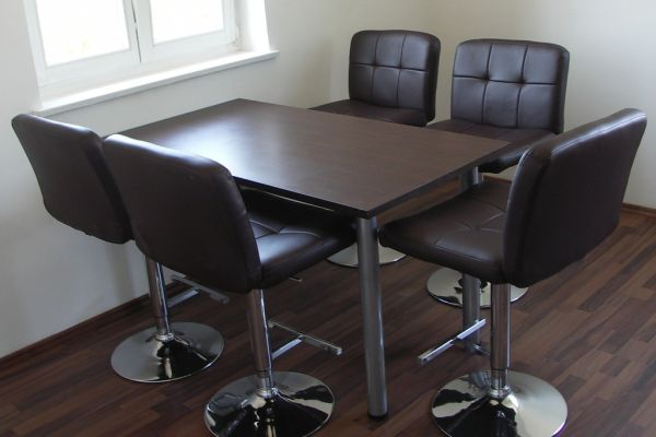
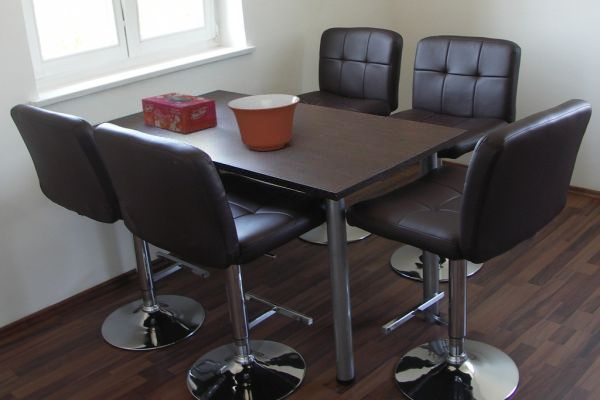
+ tissue box [140,92,218,134]
+ mixing bowl [227,93,301,152]
